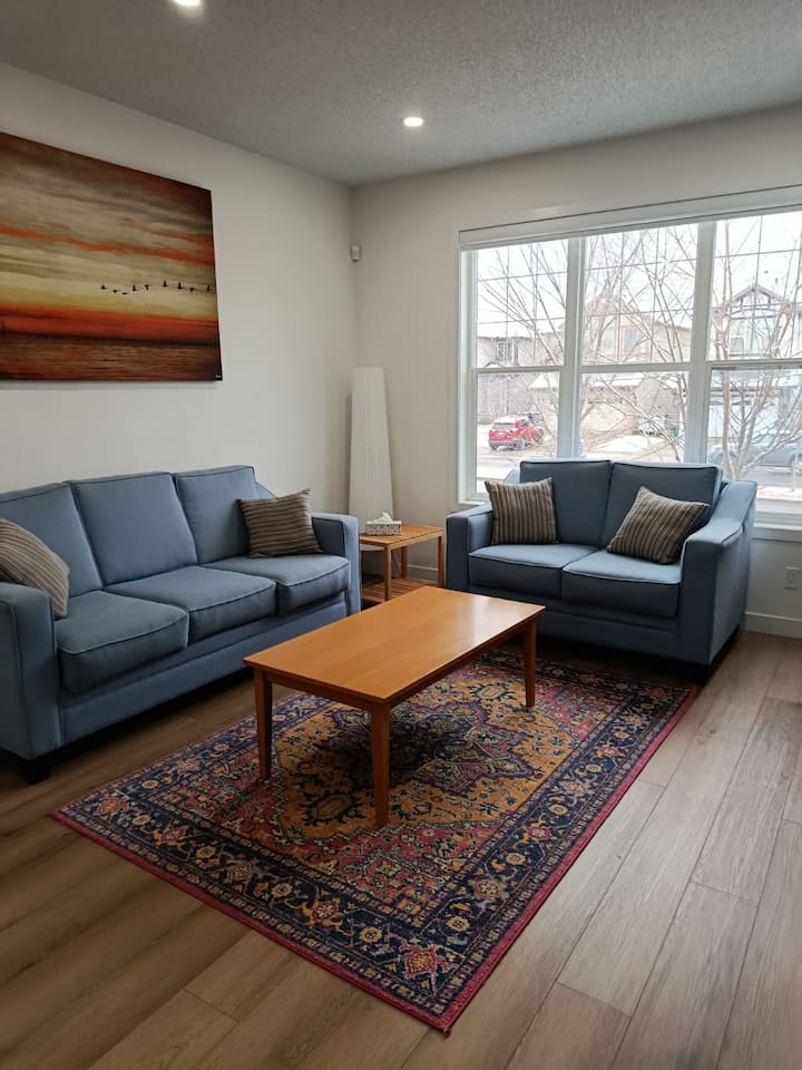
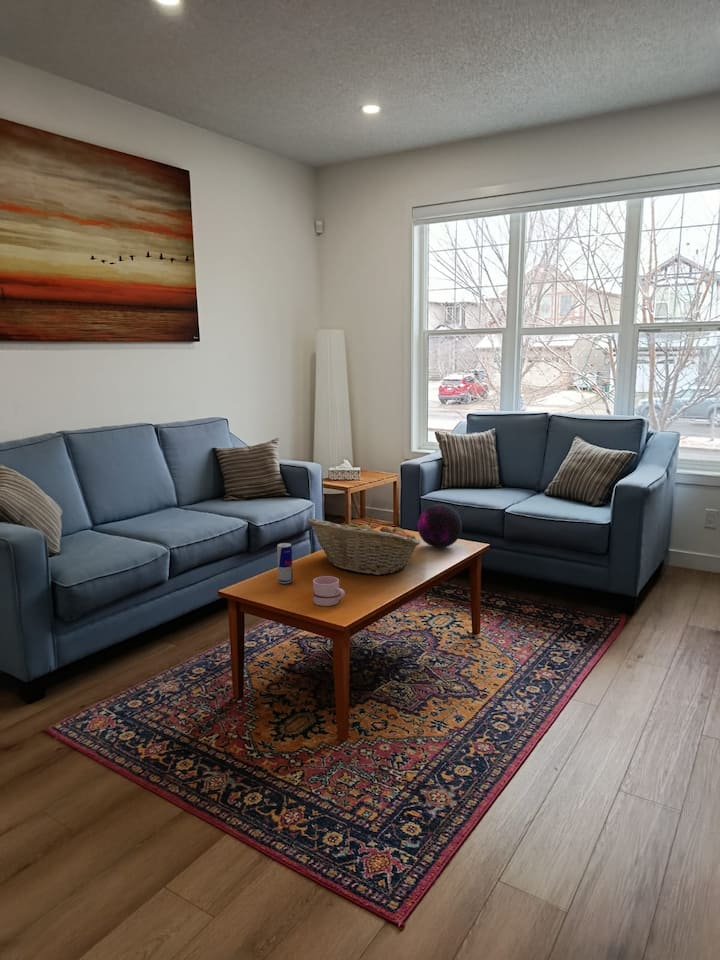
+ fruit basket [306,517,422,576]
+ mug [312,575,346,607]
+ beverage can [276,542,294,585]
+ decorative orb [417,503,463,549]
